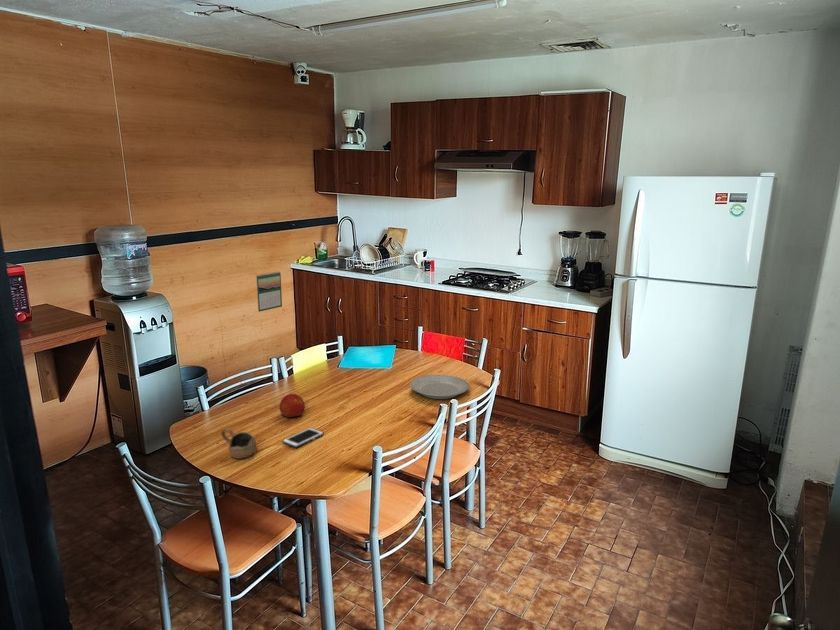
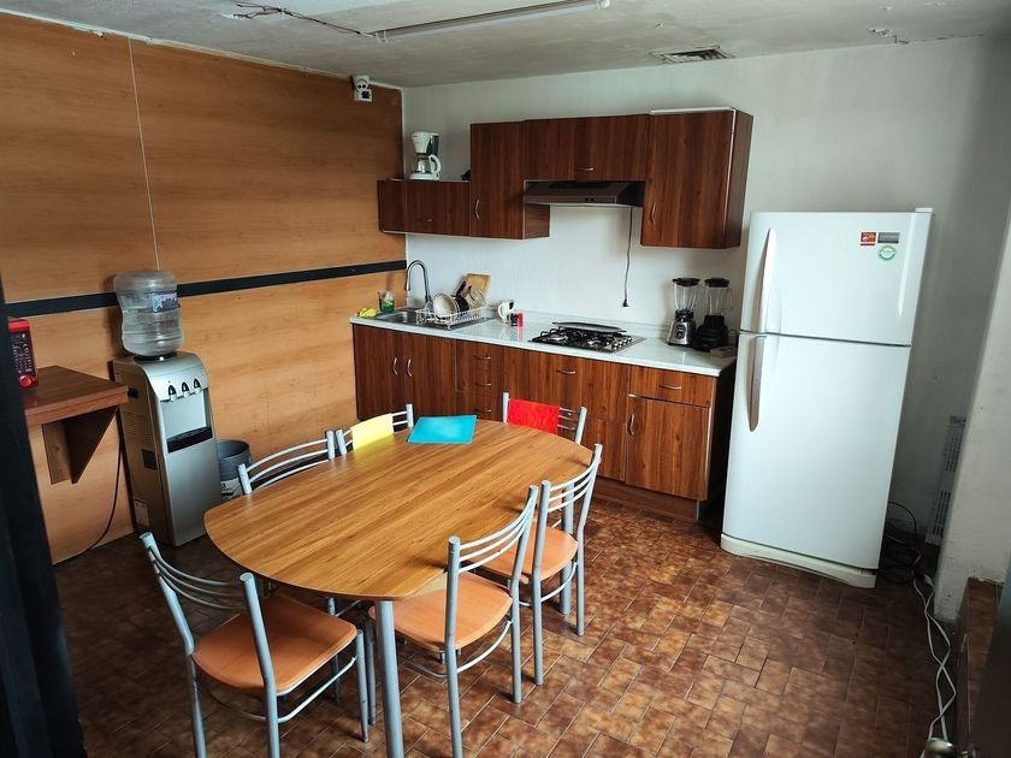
- cell phone [281,427,325,449]
- calendar [255,271,283,313]
- plate [409,374,470,400]
- cup [220,427,258,460]
- fruit [279,393,306,419]
